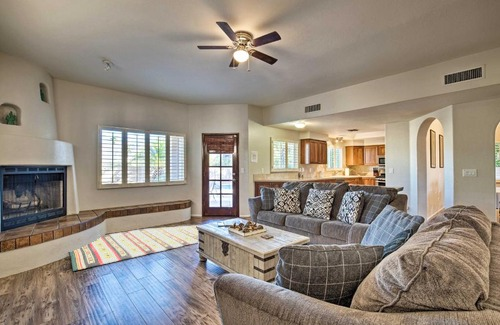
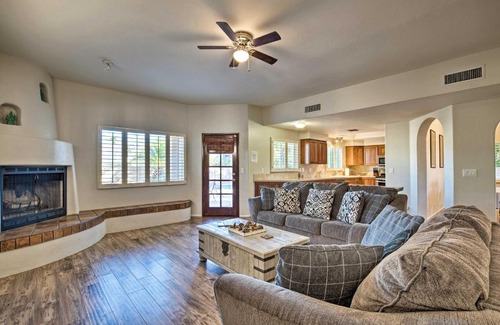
- rug [69,224,199,272]
